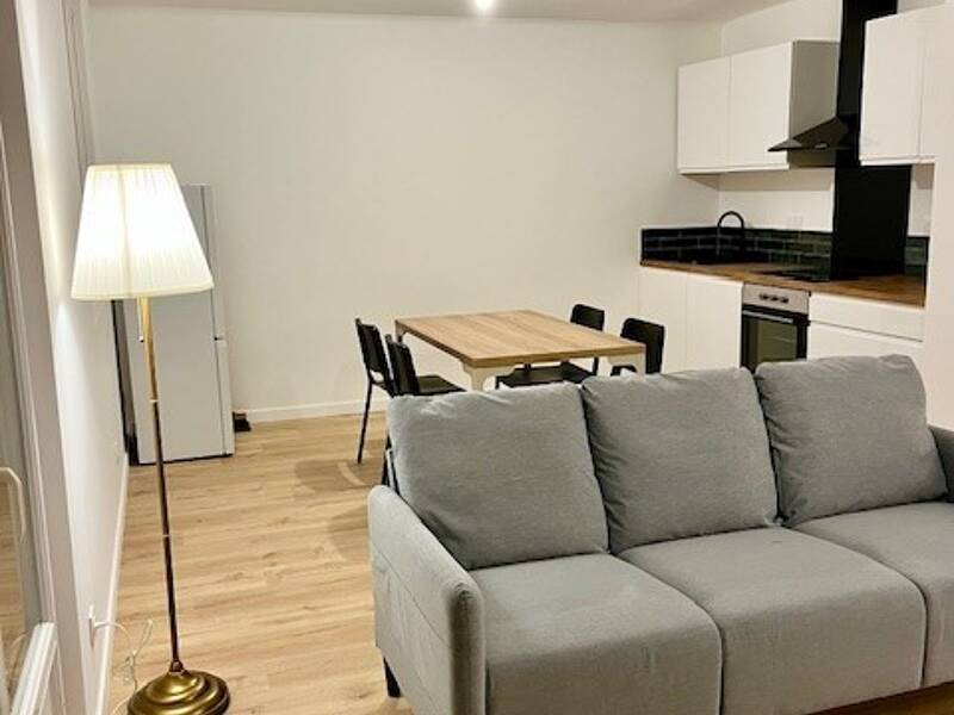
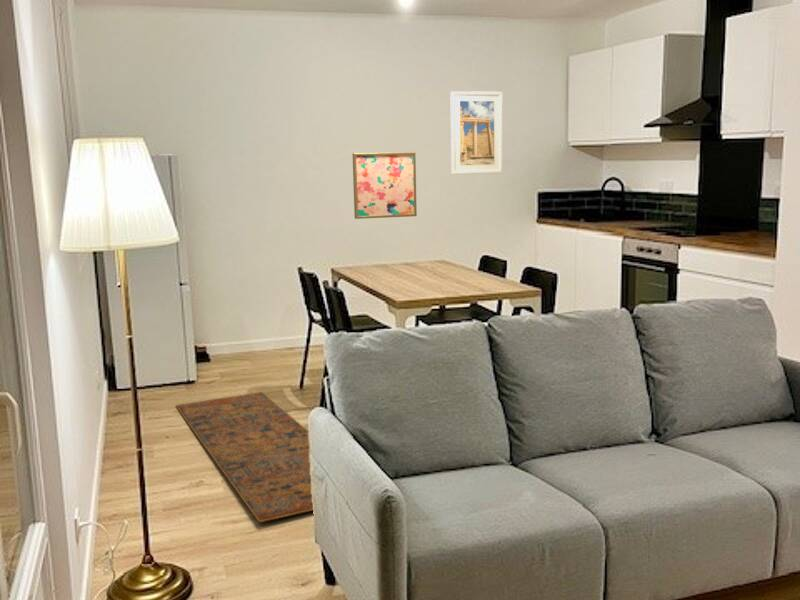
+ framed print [449,90,504,175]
+ rug [175,391,314,523]
+ wall art [352,151,418,220]
